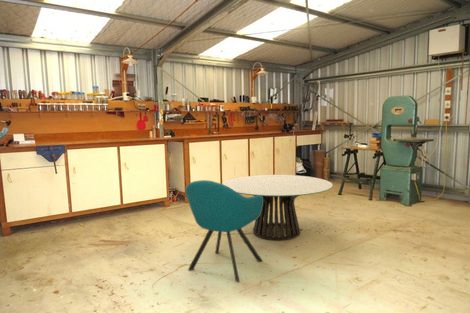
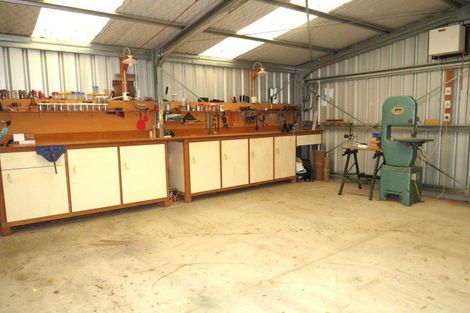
- chair [185,179,263,283]
- dining table [221,174,334,241]
